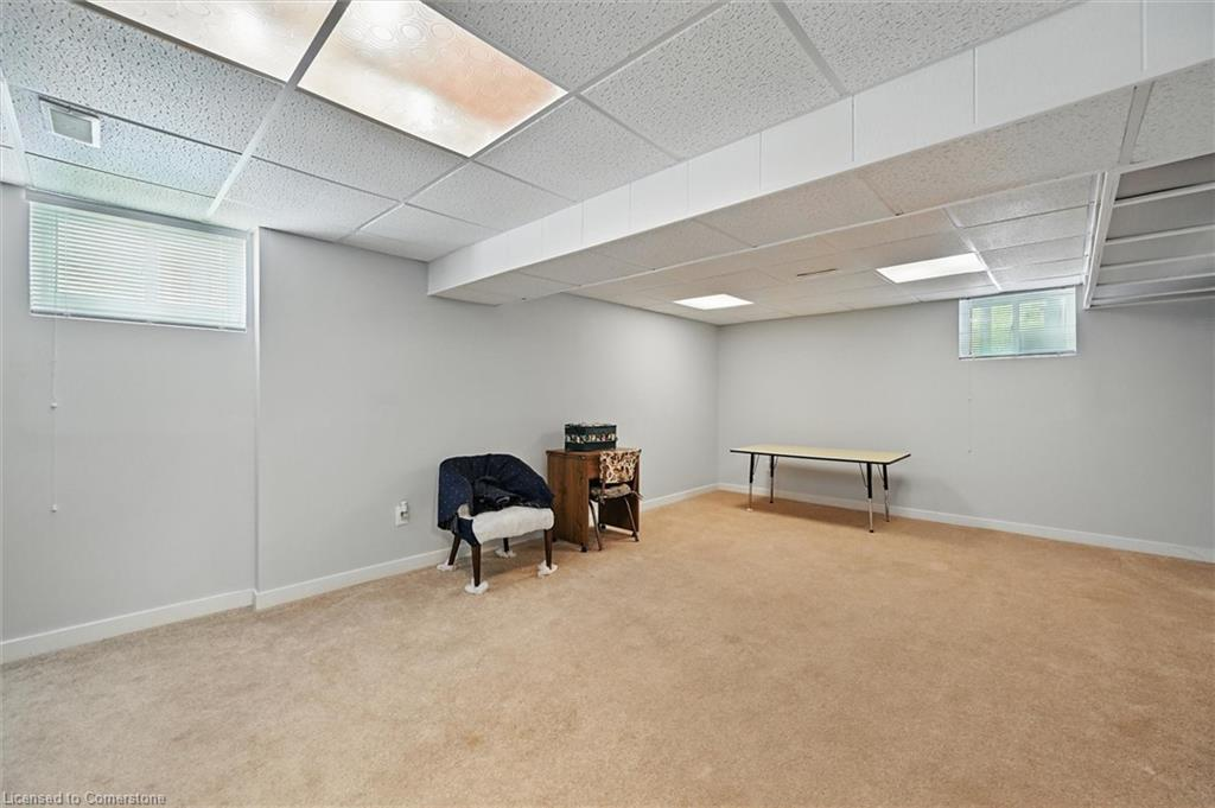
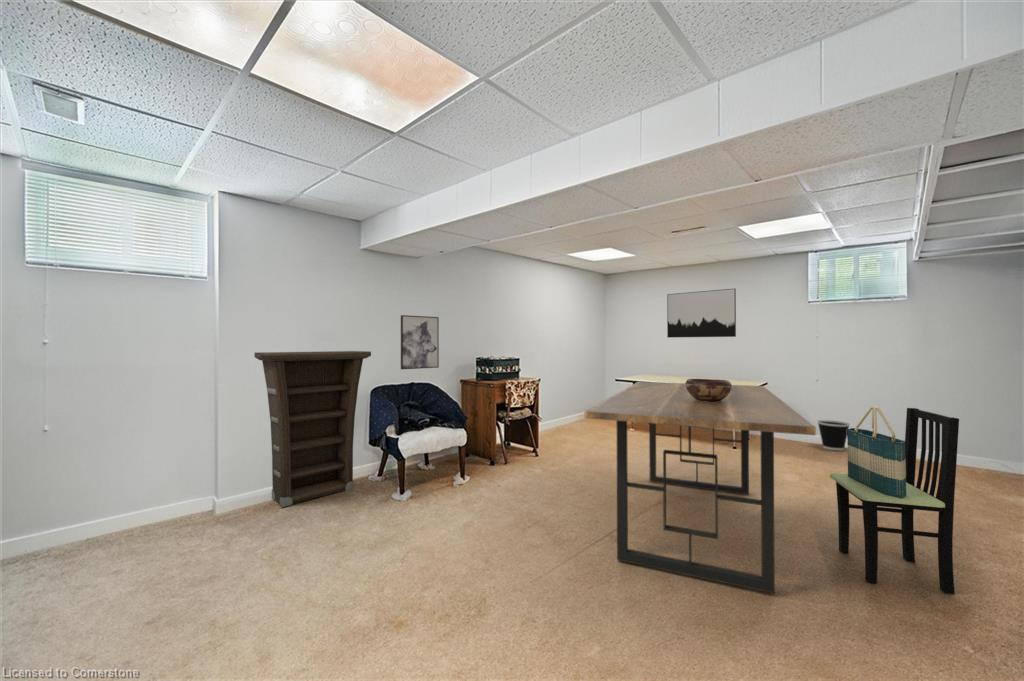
+ wastebasket [816,419,851,451]
+ tote bag [846,406,906,498]
+ wall art [400,314,440,370]
+ wall art [666,288,737,339]
+ dining table [583,381,817,594]
+ cabinet [253,350,372,508]
+ decorative bowl [685,378,733,402]
+ dining chair [829,407,960,596]
